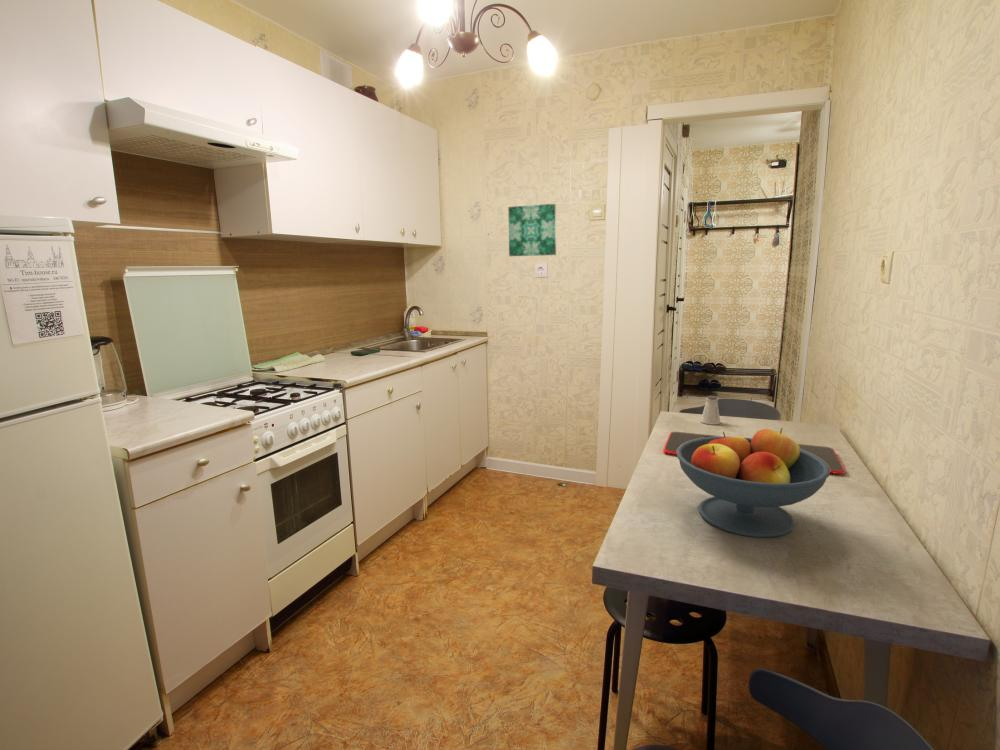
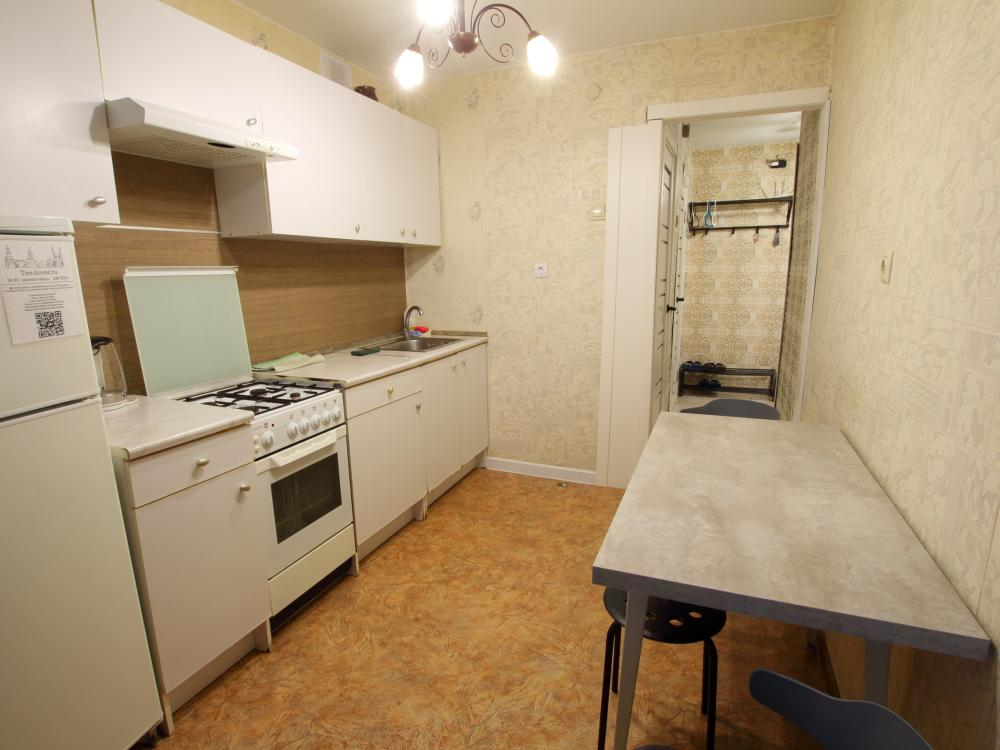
- saltshaker [700,395,721,426]
- wall art [507,203,557,257]
- cutting board [662,431,846,475]
- fruit bowl [676,427,831,538]
